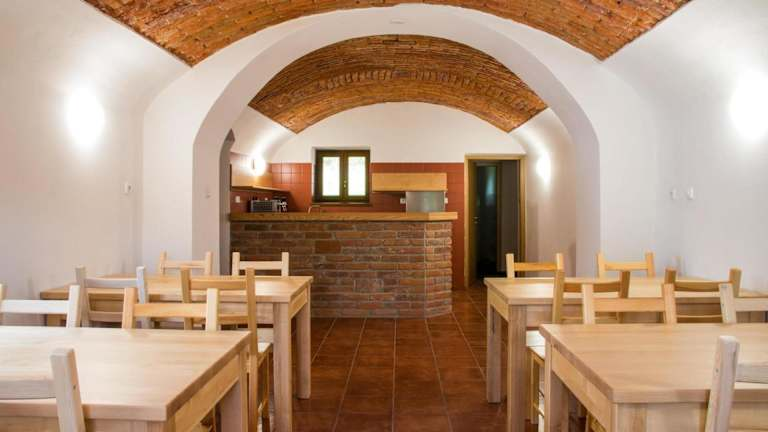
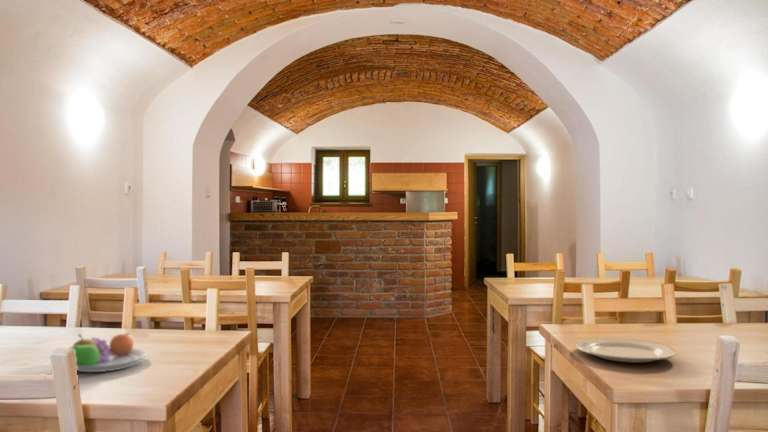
+ fruit bowl [69,332,149,373]
+ chinaware [575,337,677,364]
